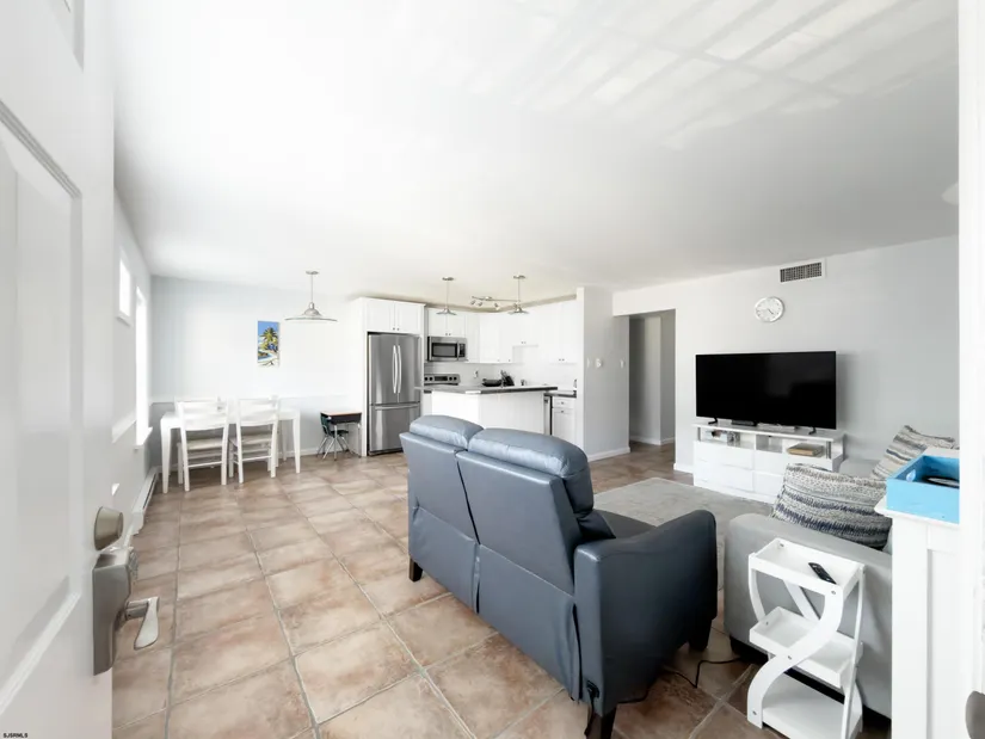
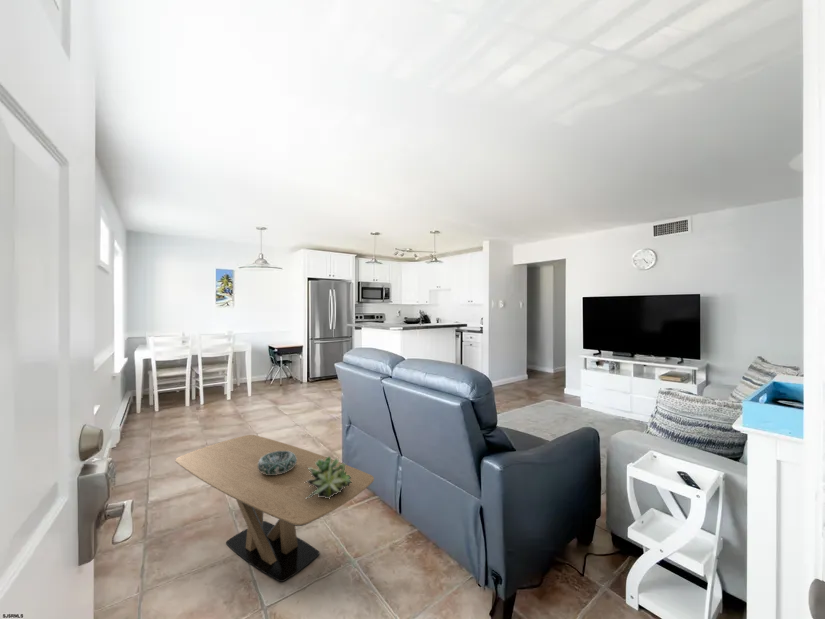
+ coffee table [174,434,375,583]
+ decorative bowl [258,451,297,475]
+ succulent plant [304,455,352,499]
